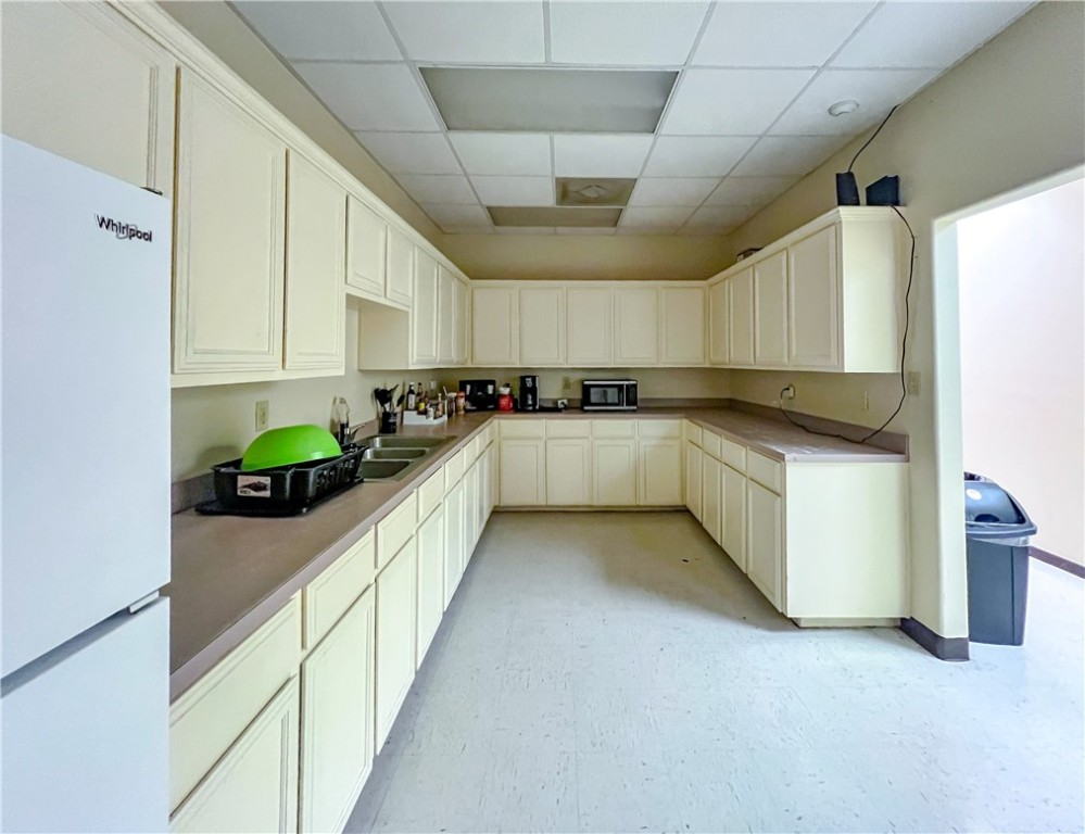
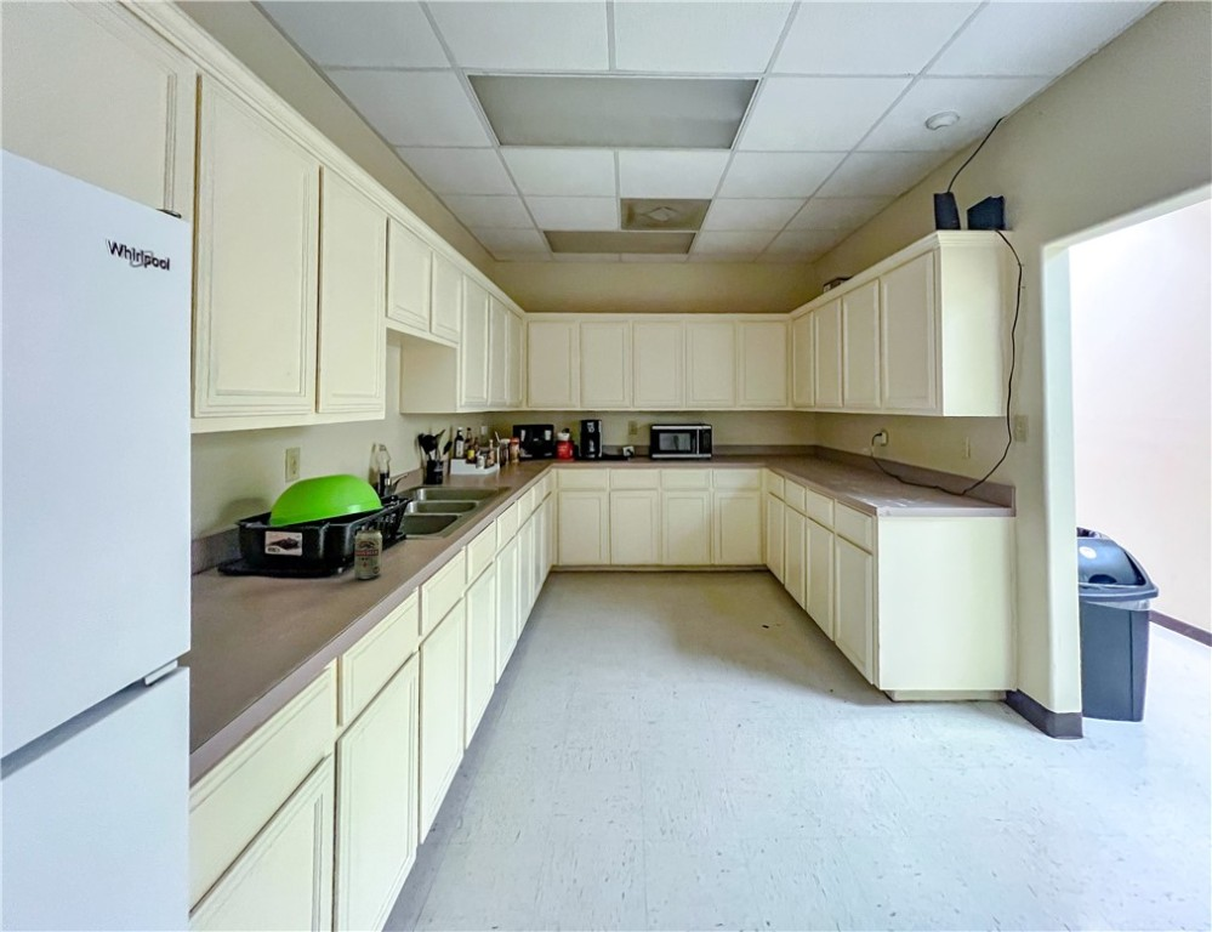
+ beverage can [353,529,383,580]
